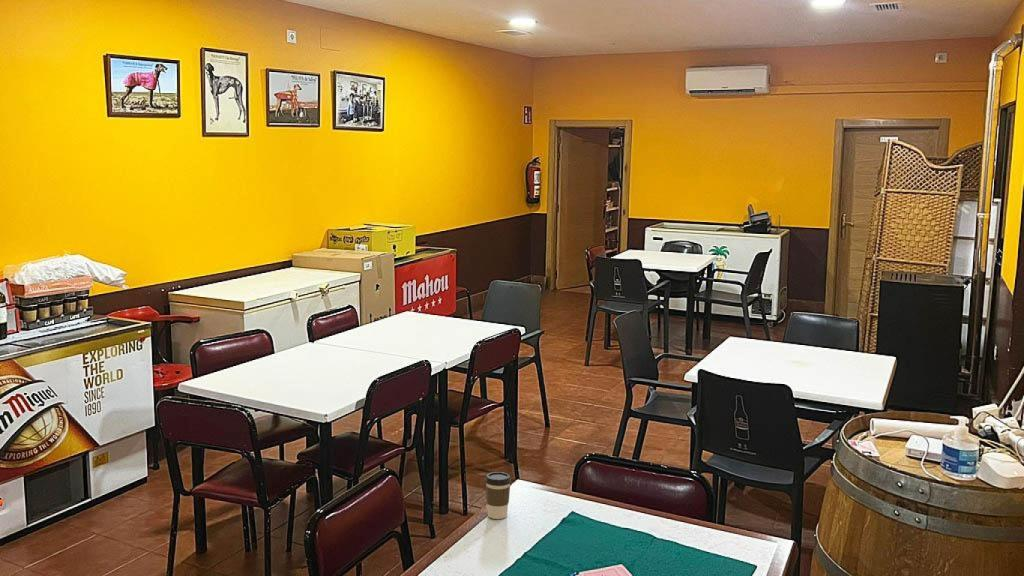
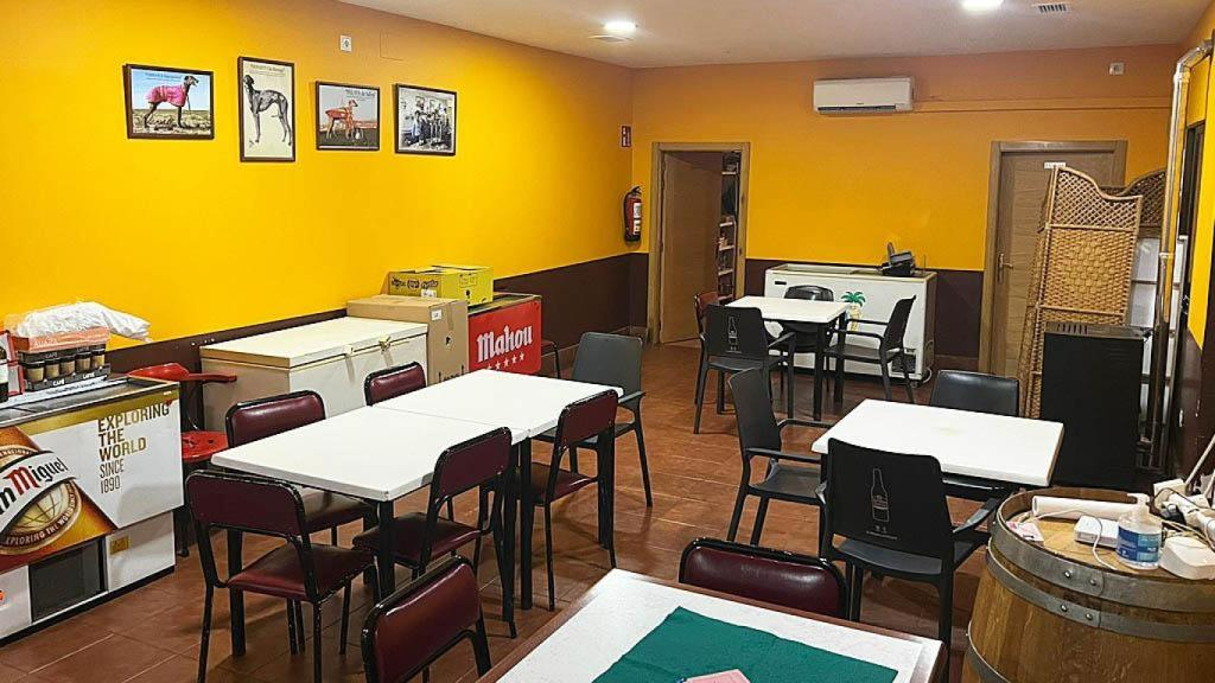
- coffee cup [484,471,512,520]
